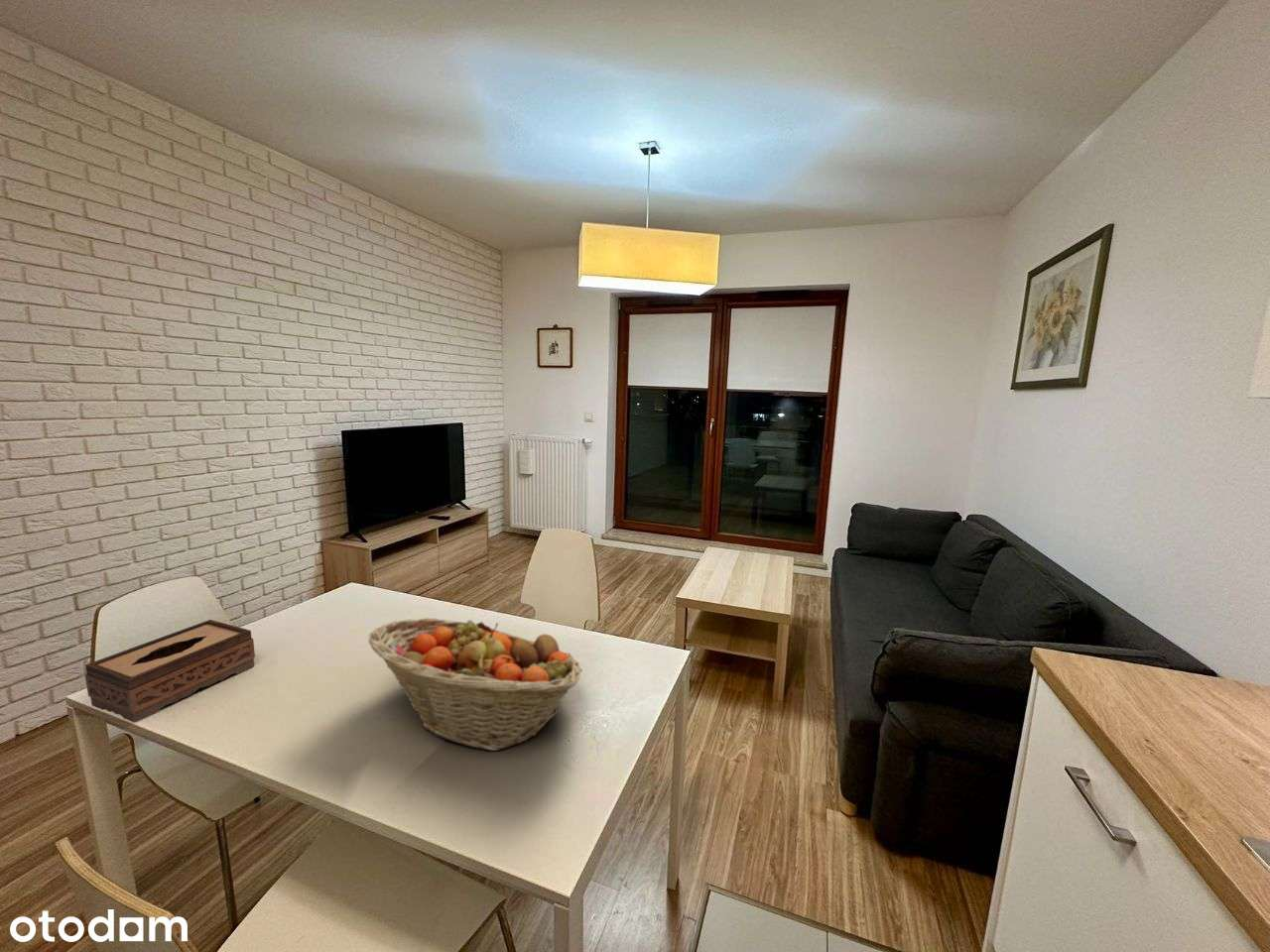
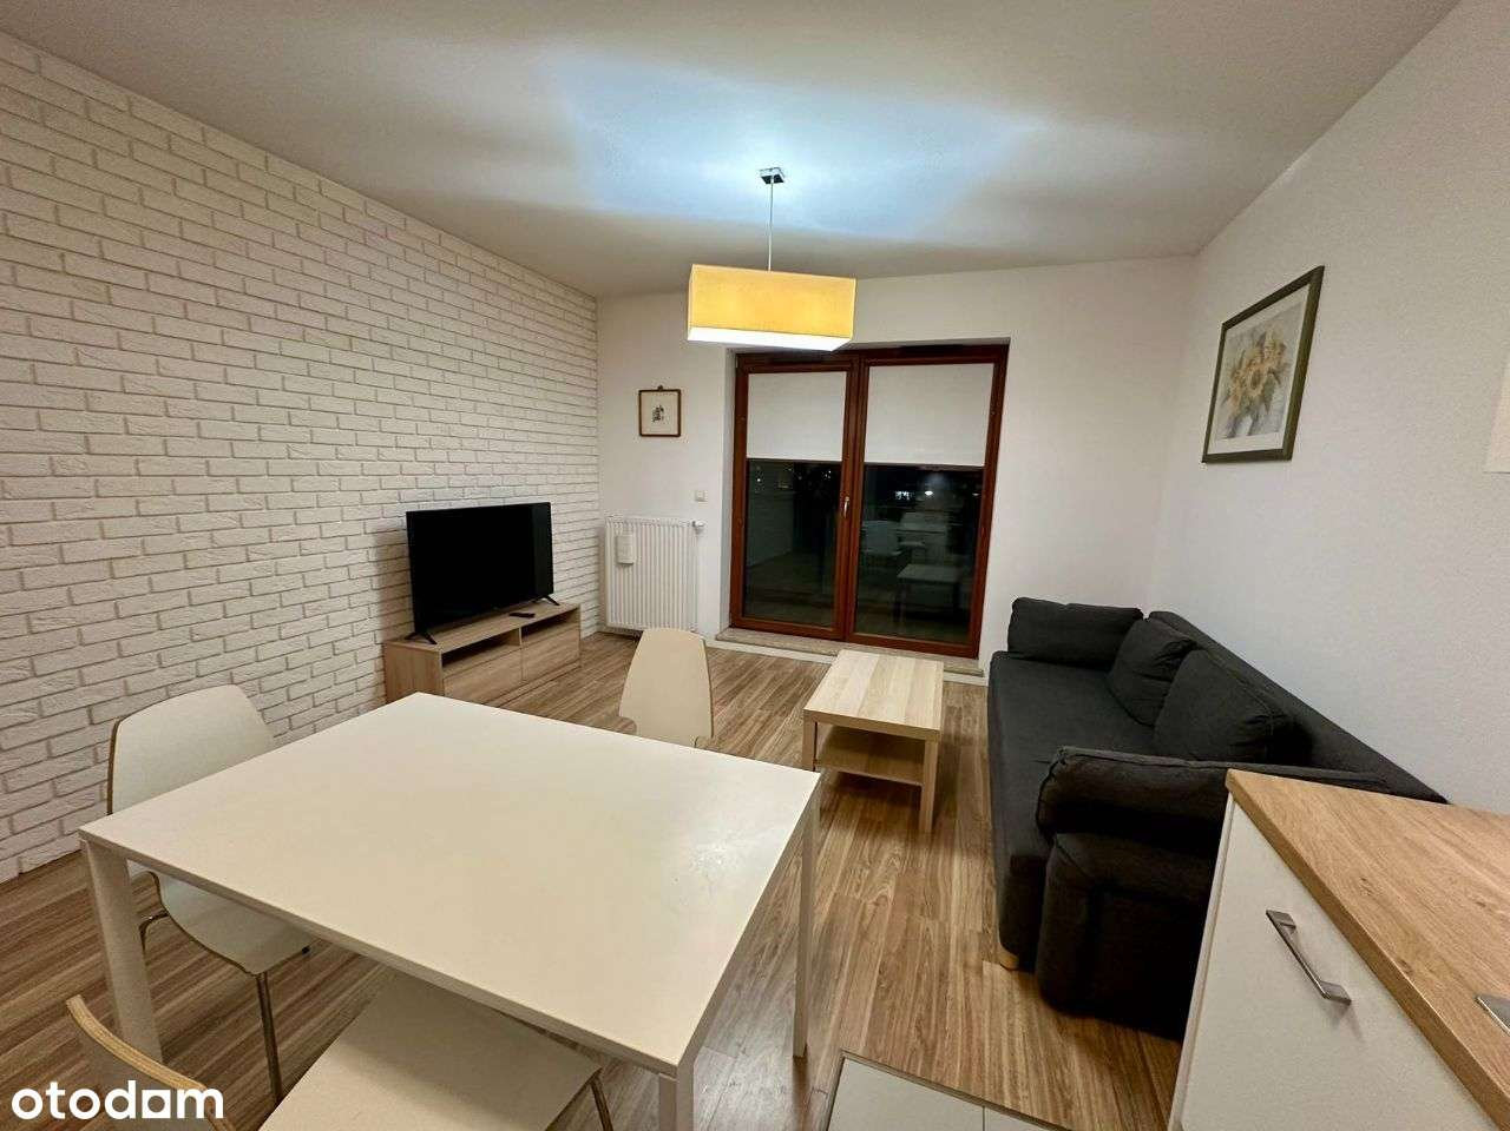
- fruit basket [368,617,583,752]
- tissue box [84,619,256,724]
